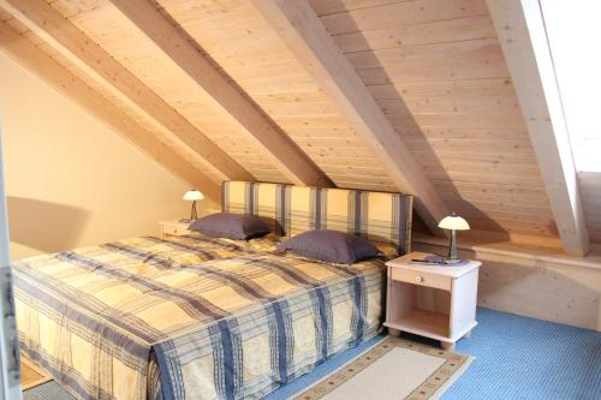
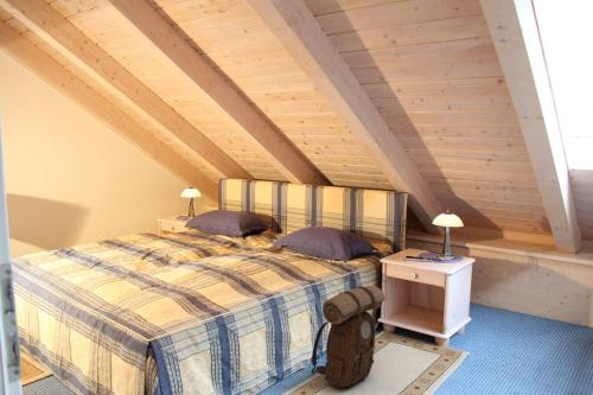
+ backpack [311,285,387,388]
